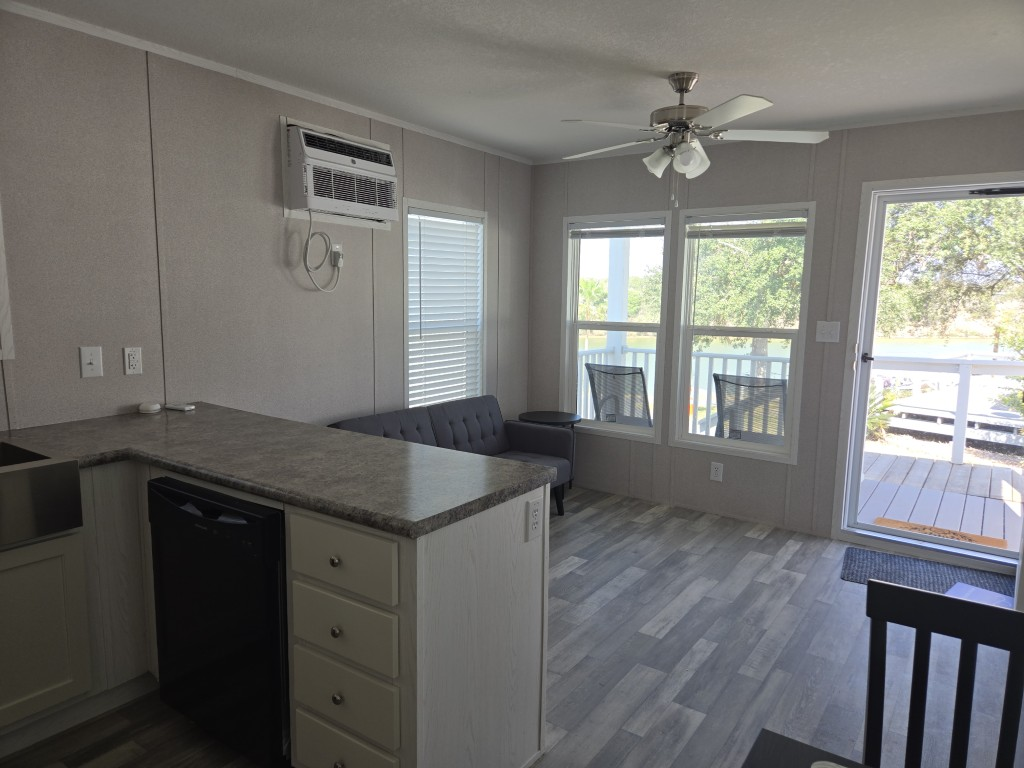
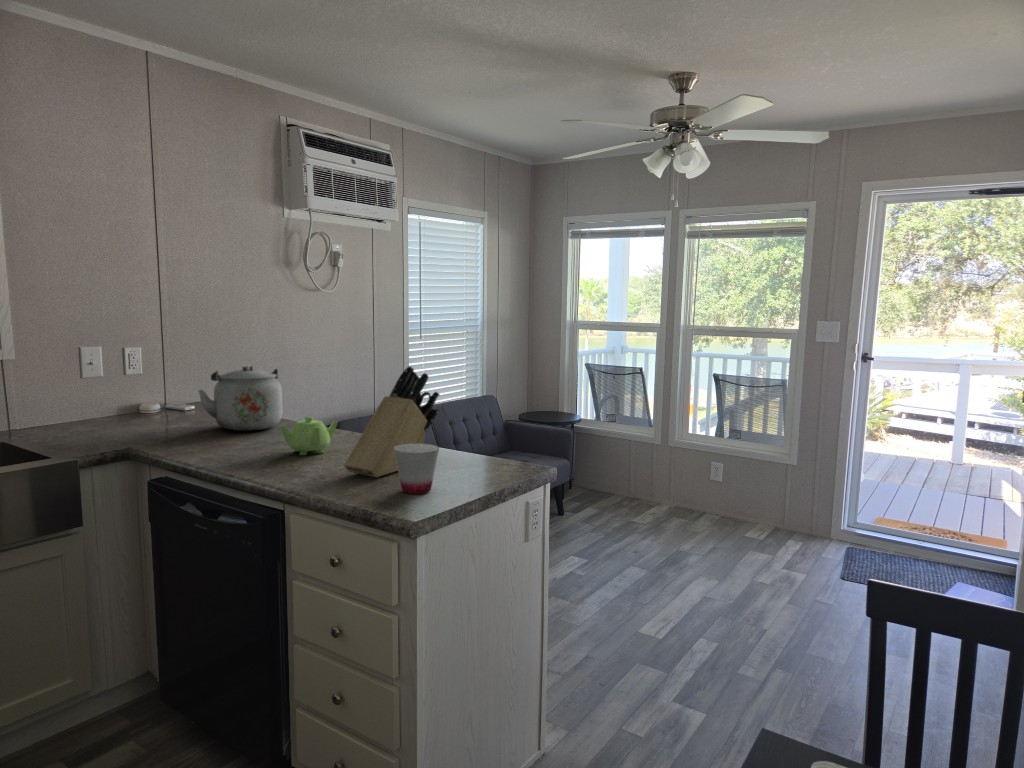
+ knife block [343,365,441,478]
+ cup [394,442,440,495]
+ teapot [278,415,339,456]
+ kettle [197,365,283,432]
